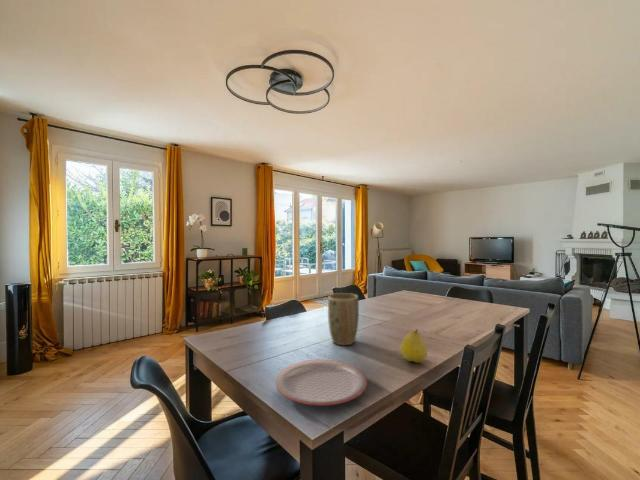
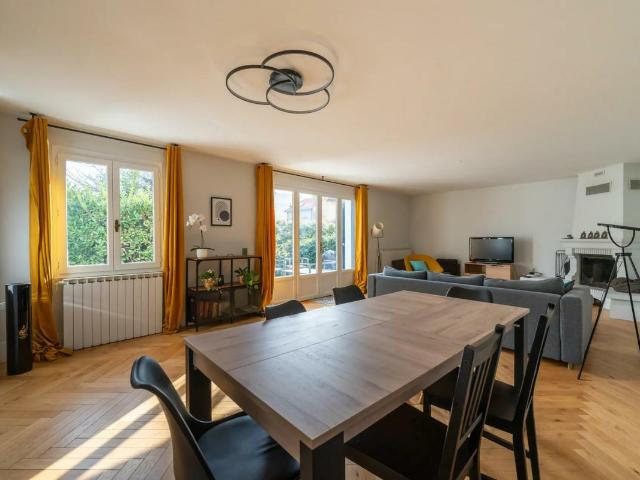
- plant pot [327,292,360,346]
- plate [275,358,368,407]
- fruit [400,328,428,364]
